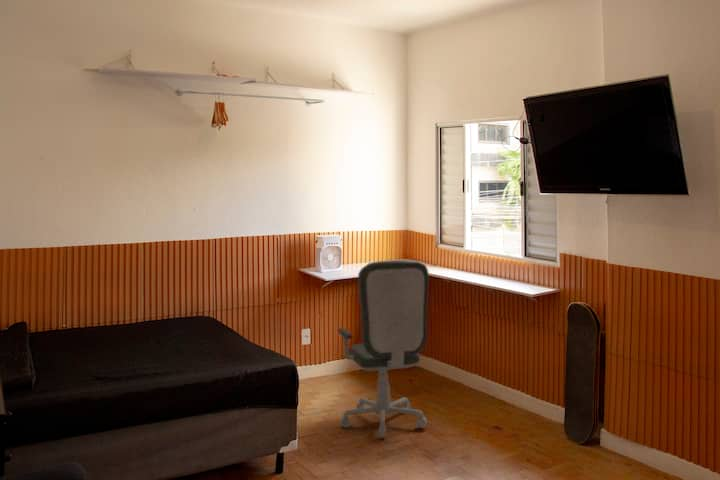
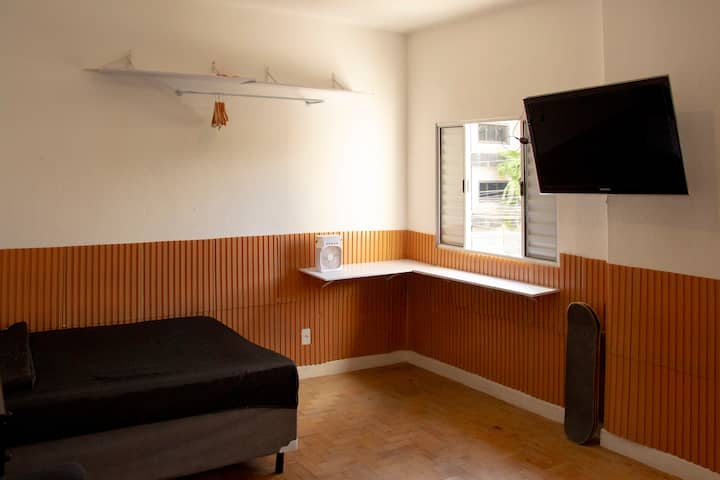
- office chair [337,259,429,438]
